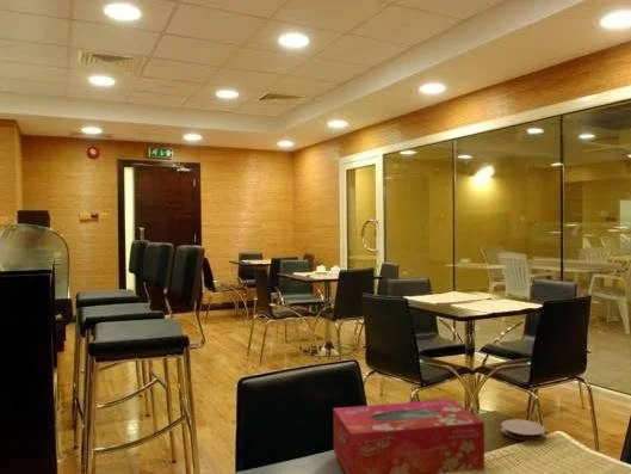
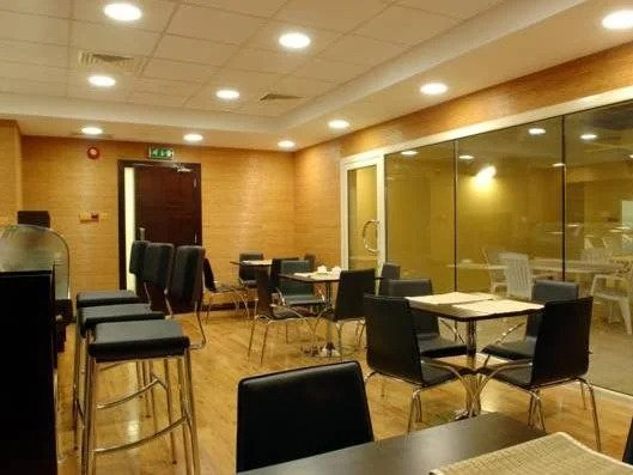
- coaster [500,418,546,442]
- tissue box [333,398,485,474]
